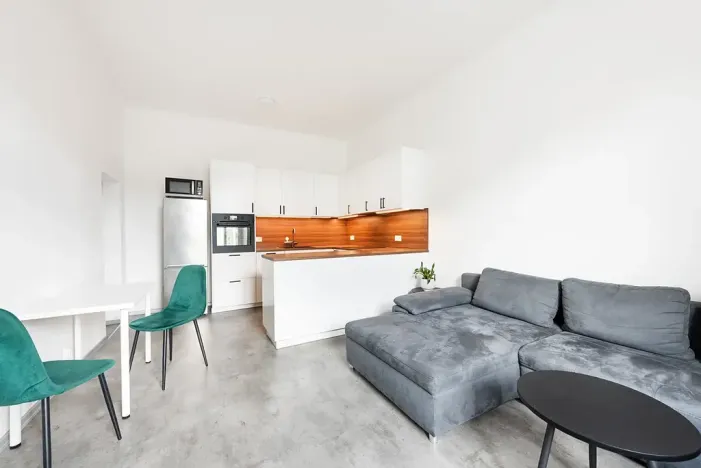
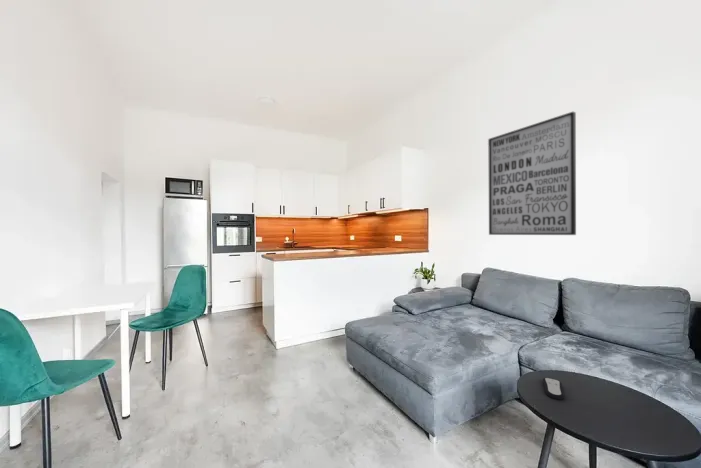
+ remote control [542,377,565,401]
+ wall art [487,111,577,236]
